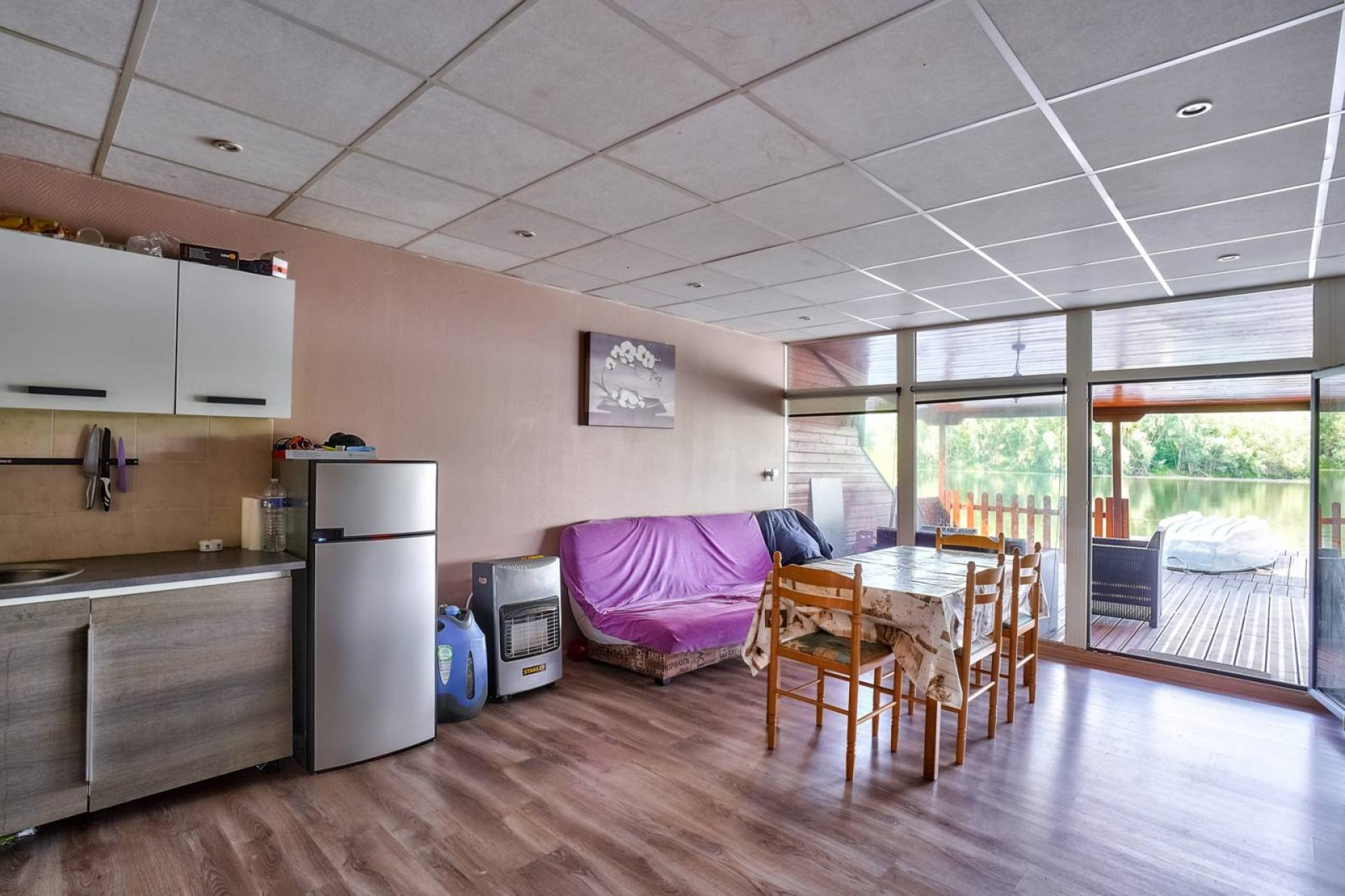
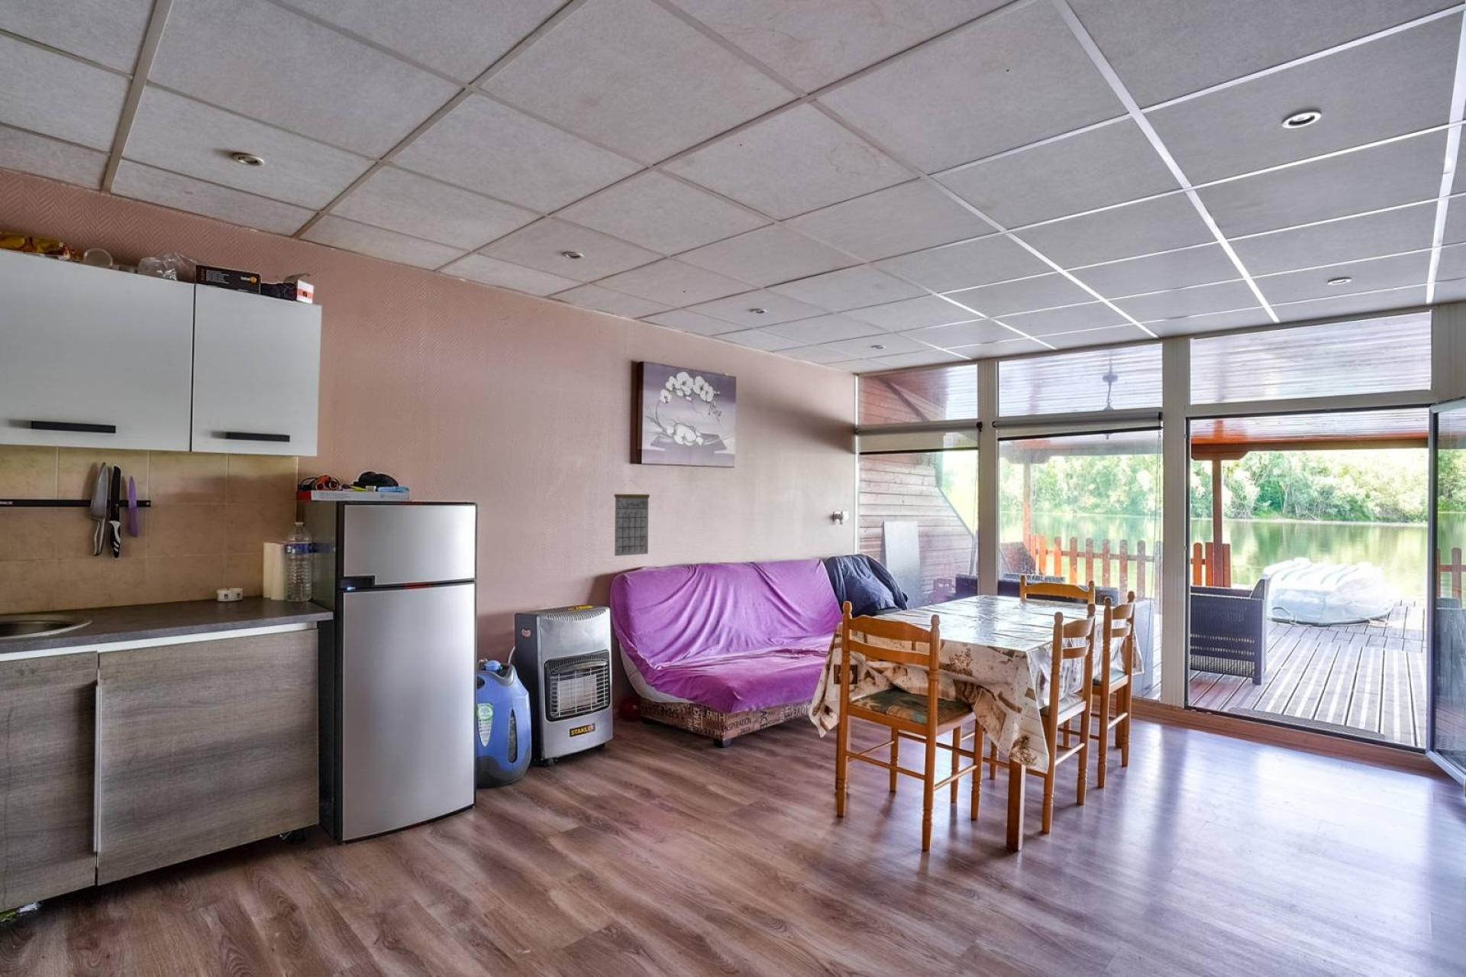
+ calendar [614,479,651,557]
